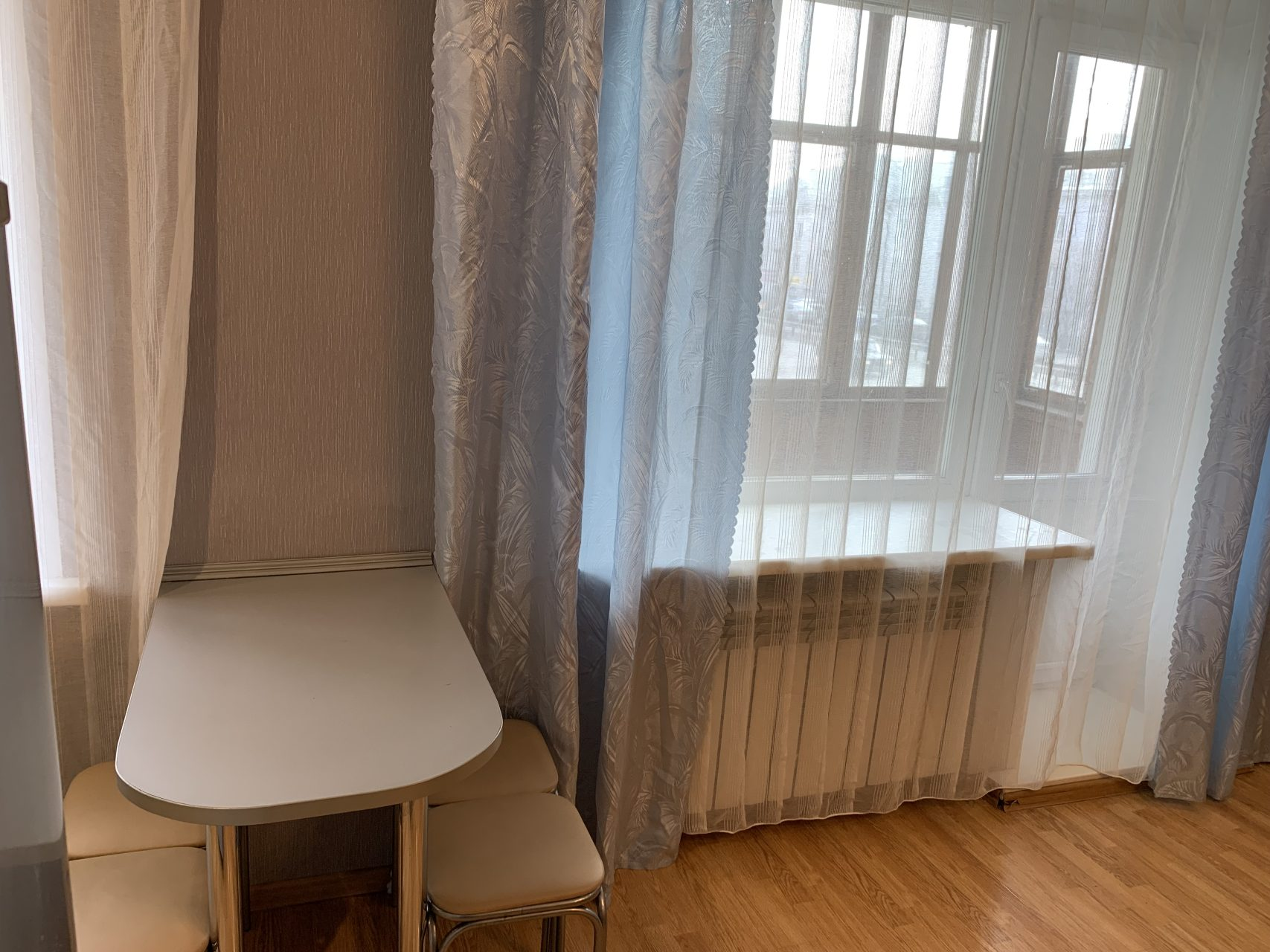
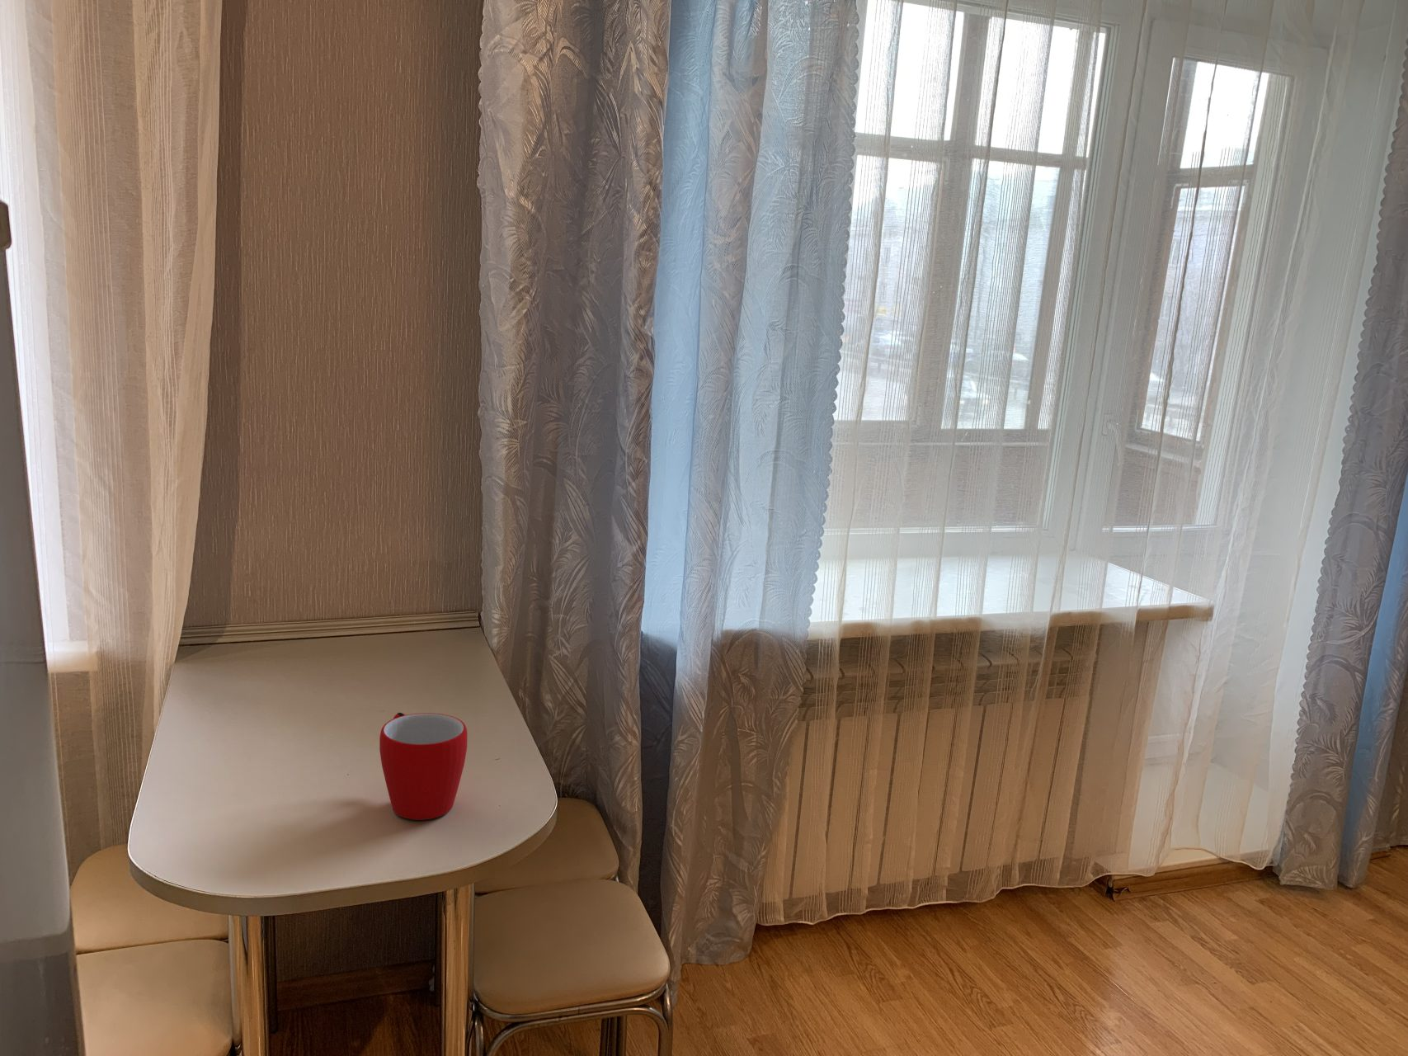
+ mug [378,712,469,821]
